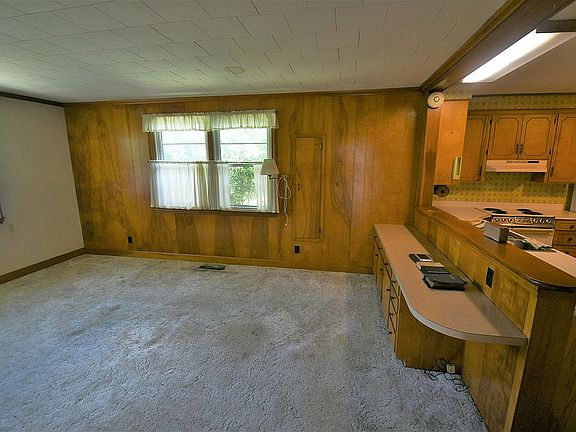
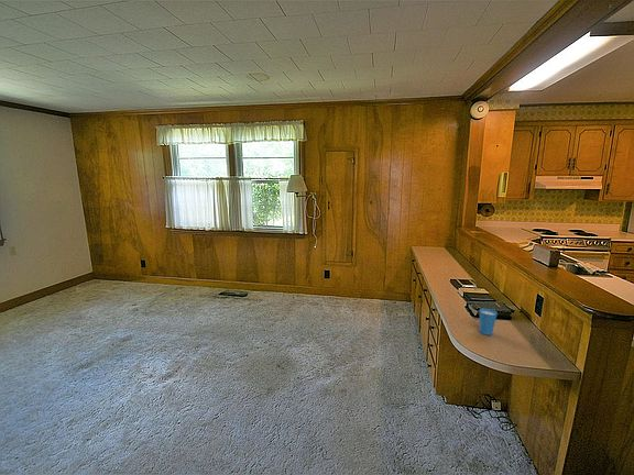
+ cup [479,308,499,336]
